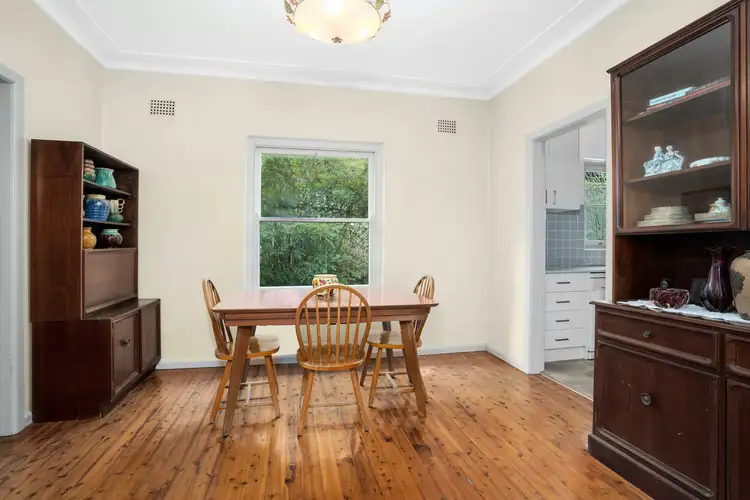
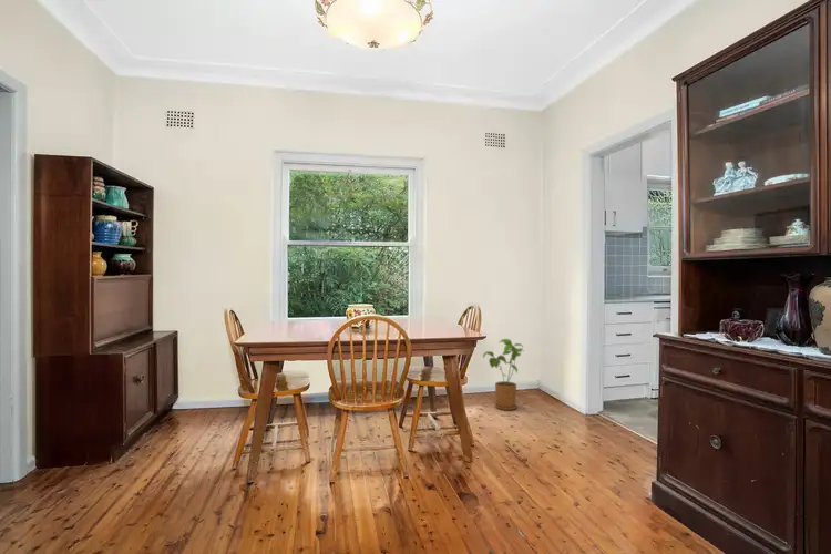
+ house plant [482,338,525,411]
